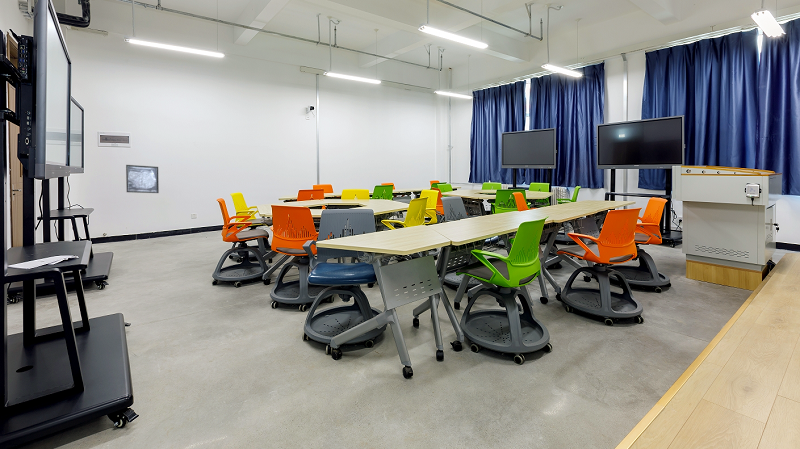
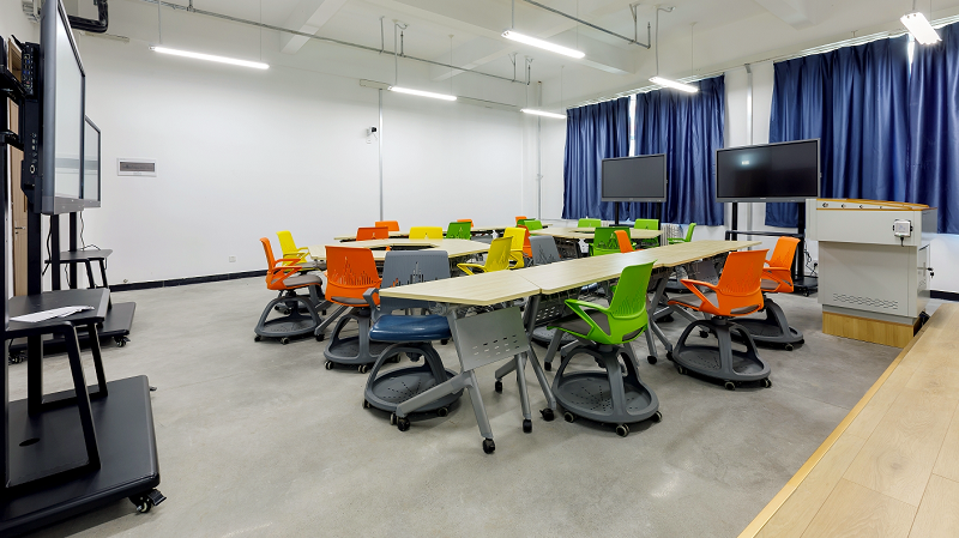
- wall art [125,164,160,194]
